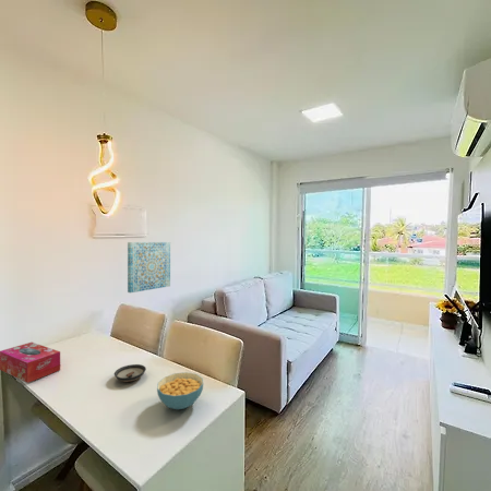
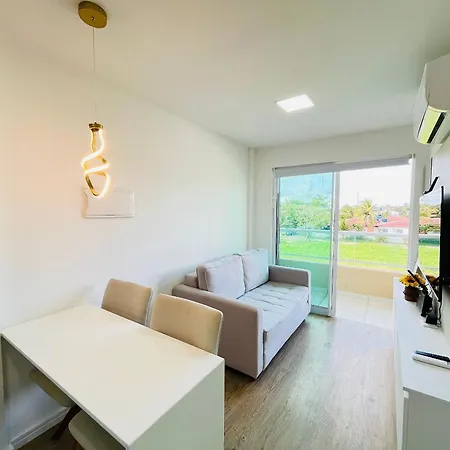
- saucer [113,363,147,383]
- wall art [127,241,171,294]
- tissue box [0,342,61,384]
- cereal bowl [156,371,204,410]
